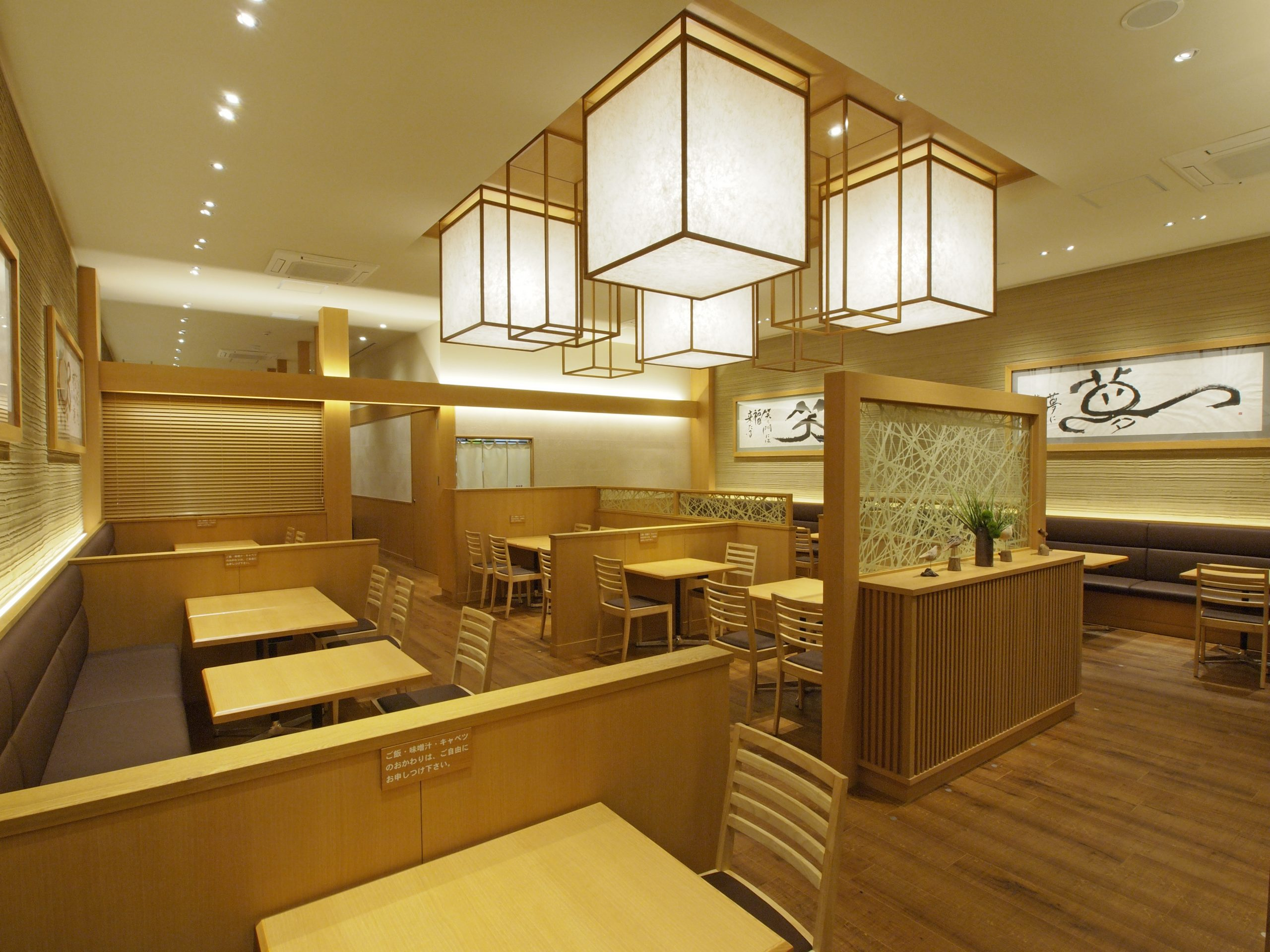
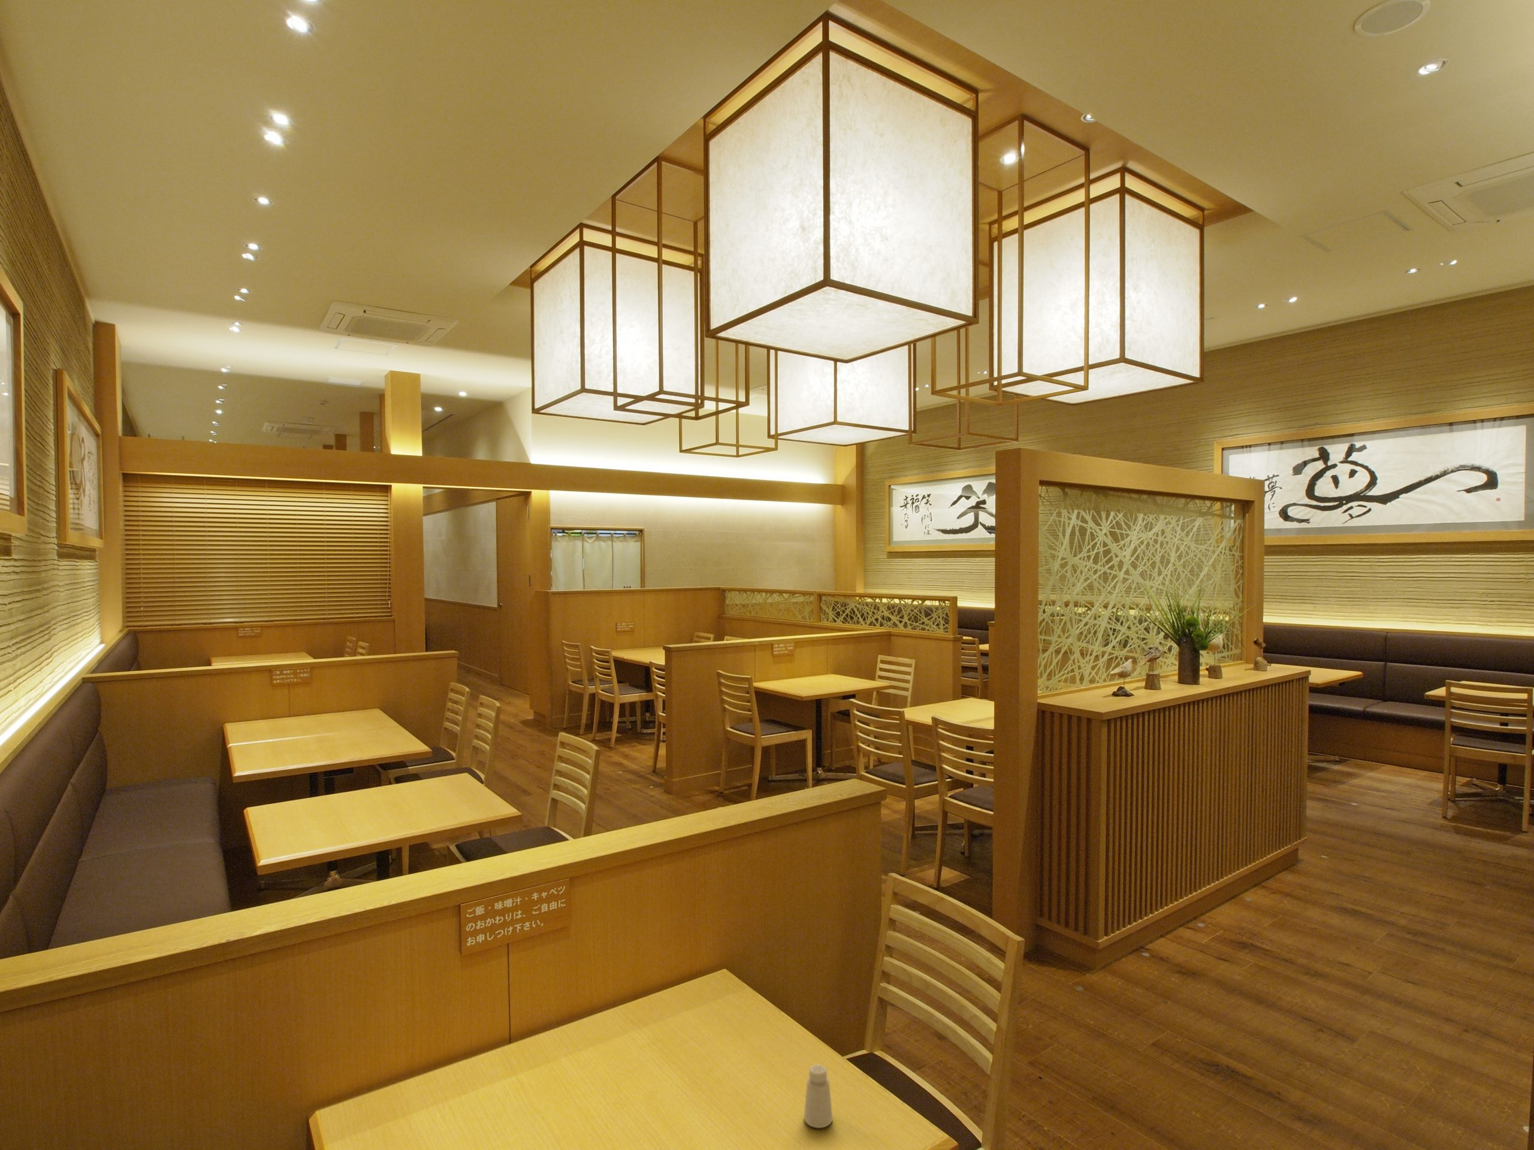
+ saltshaker [803,1064,833,1128]
